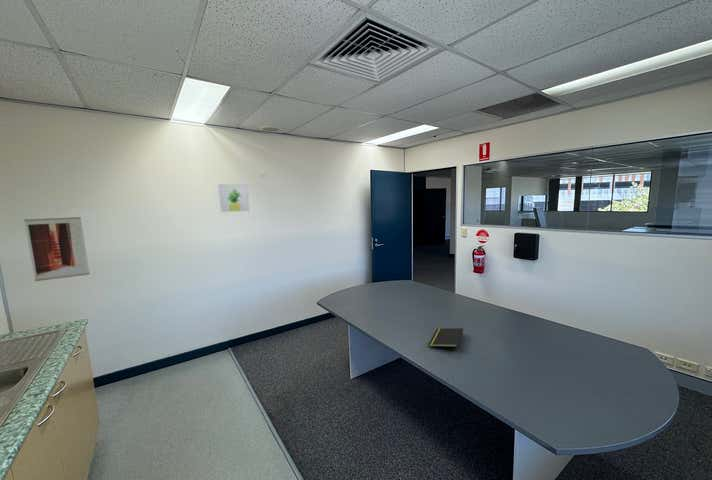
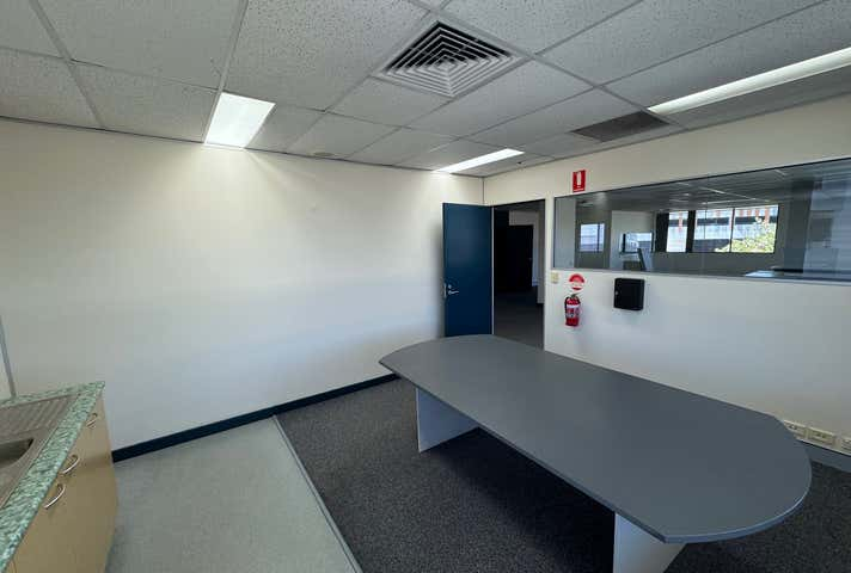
- wall art [23,216,91,282]
- notepad [428,327,464,348]
- wall art [217,183,251,213]
